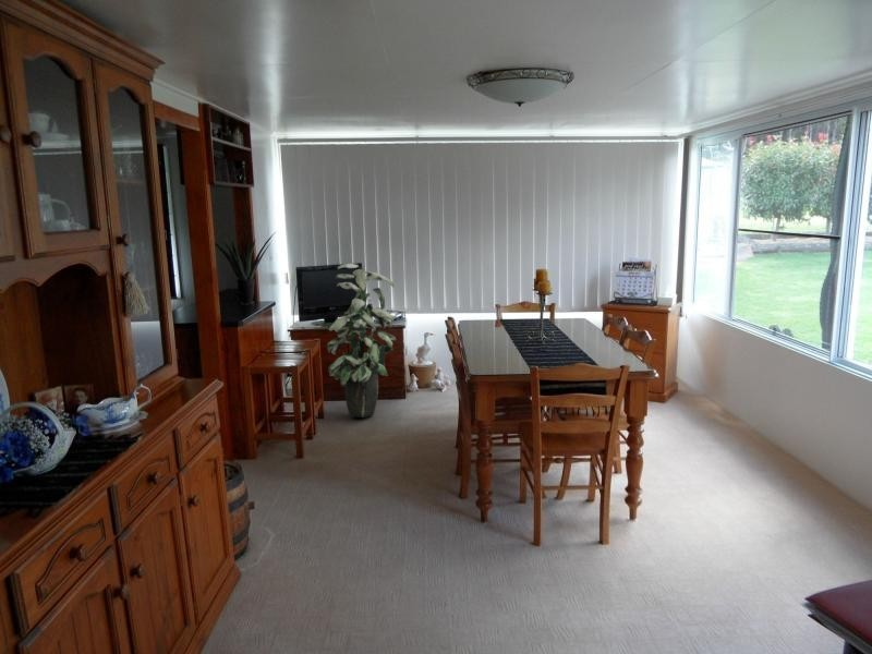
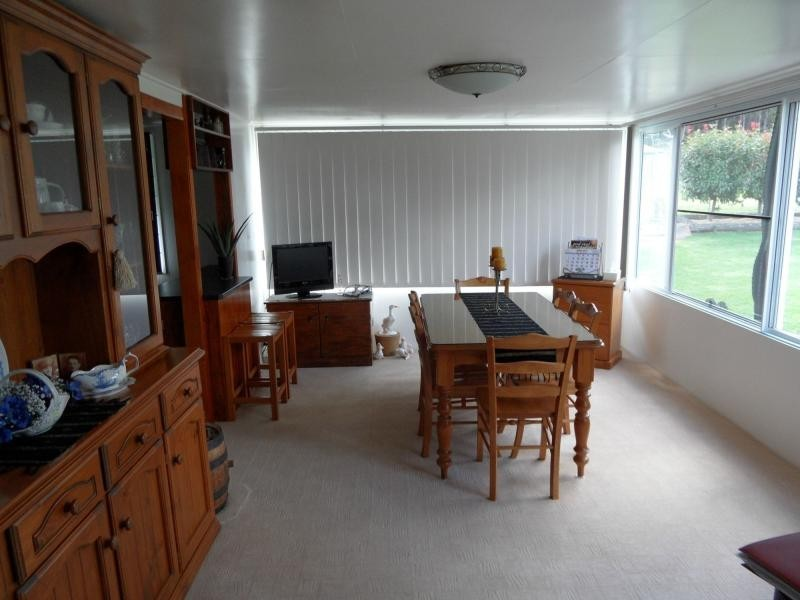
- indoor plant [318,263,398,419]
